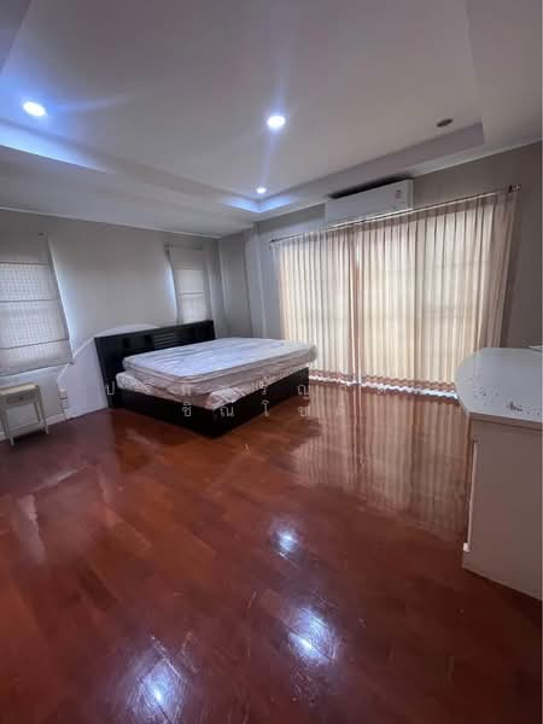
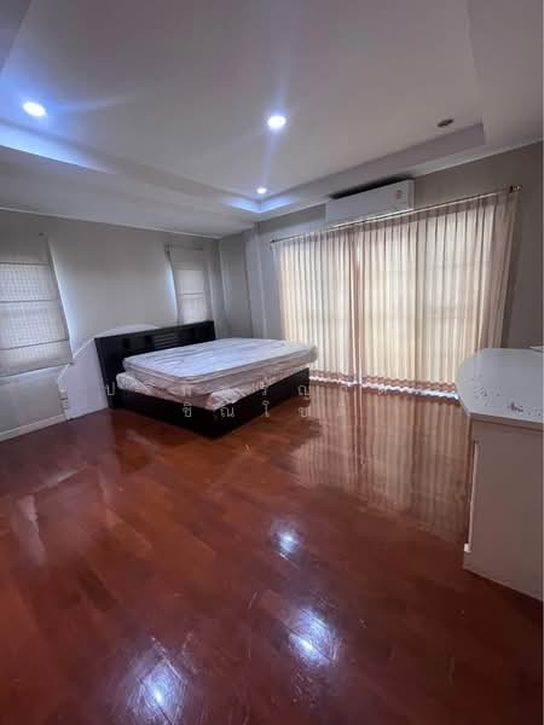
- nightstand [0,381,49,446]
